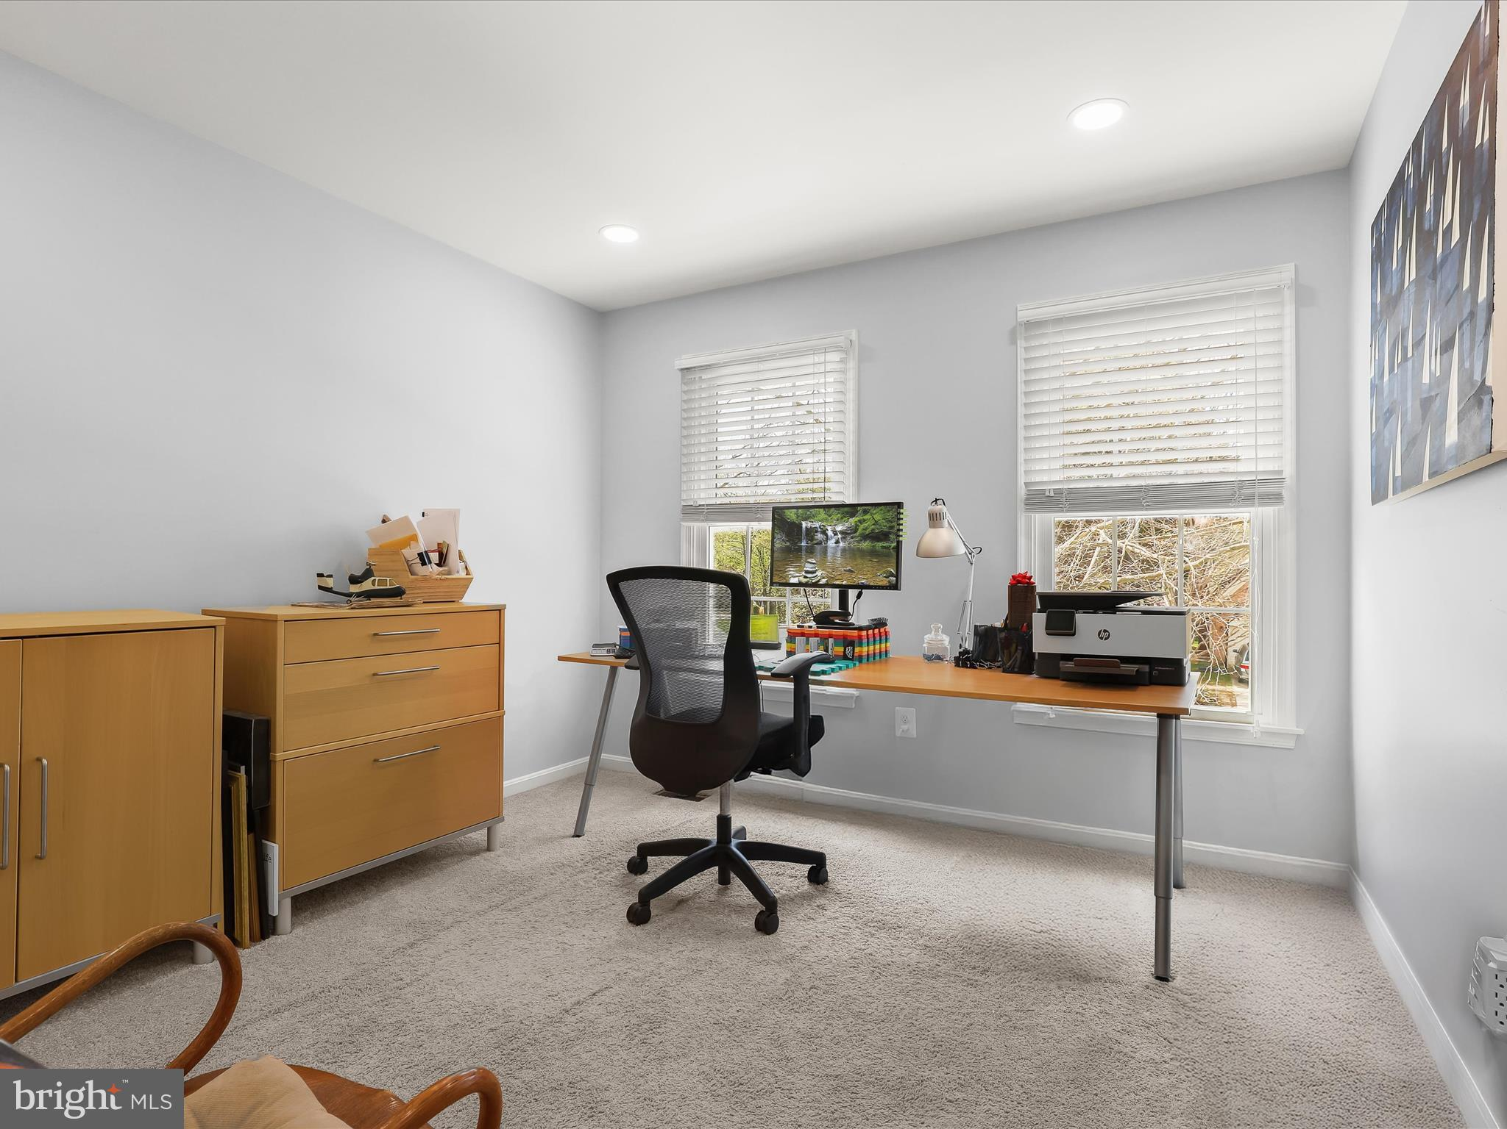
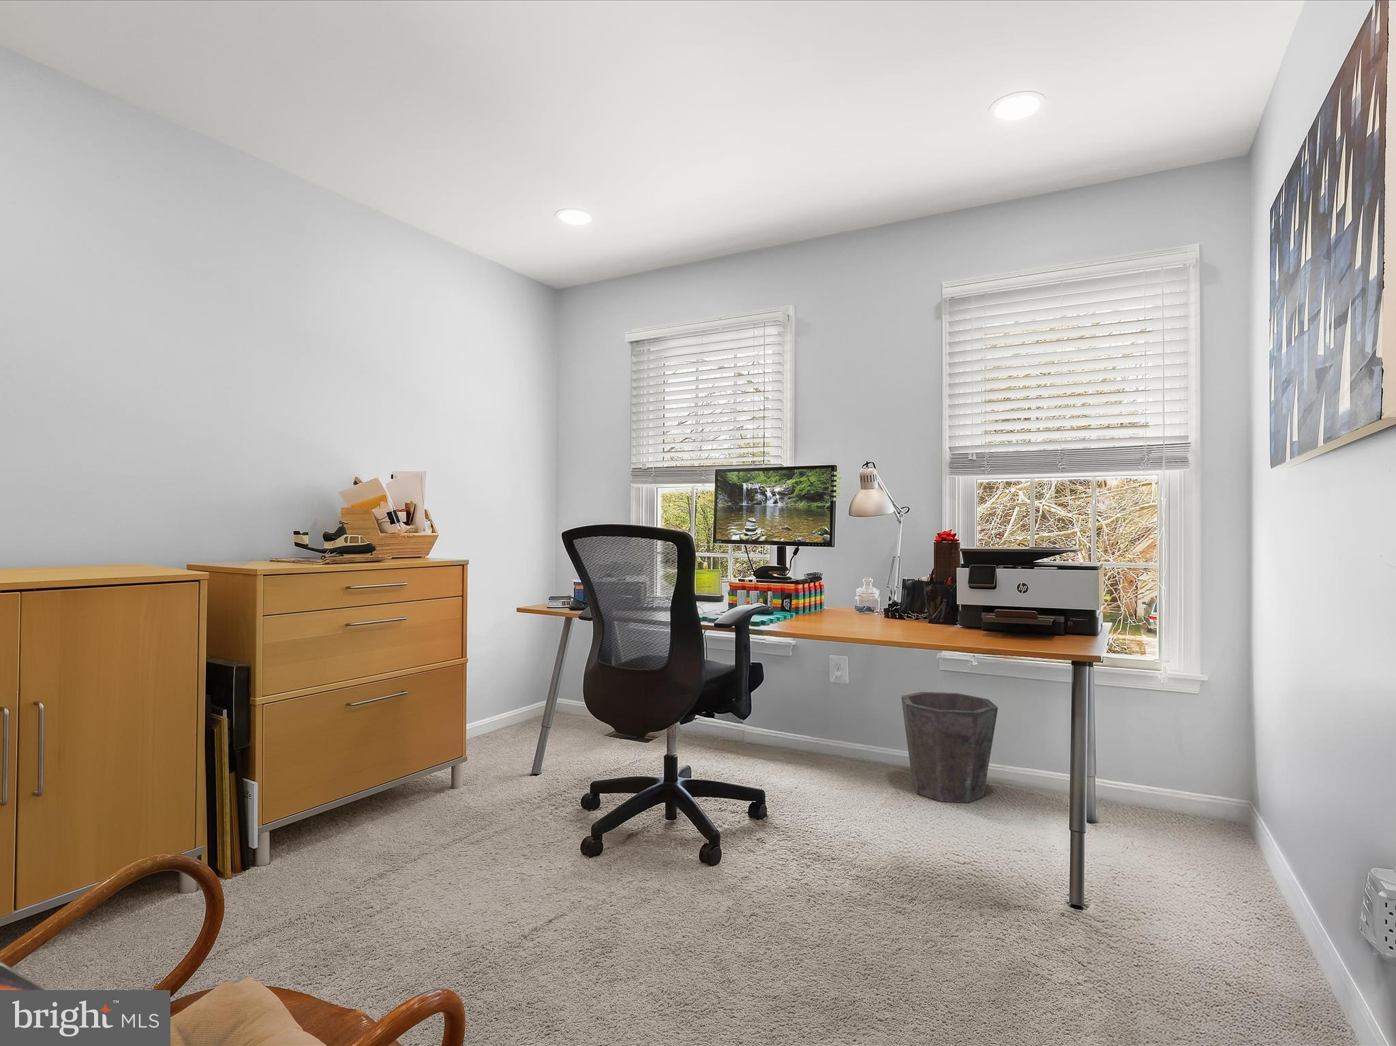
+ waste bin [900,691,998,803]
